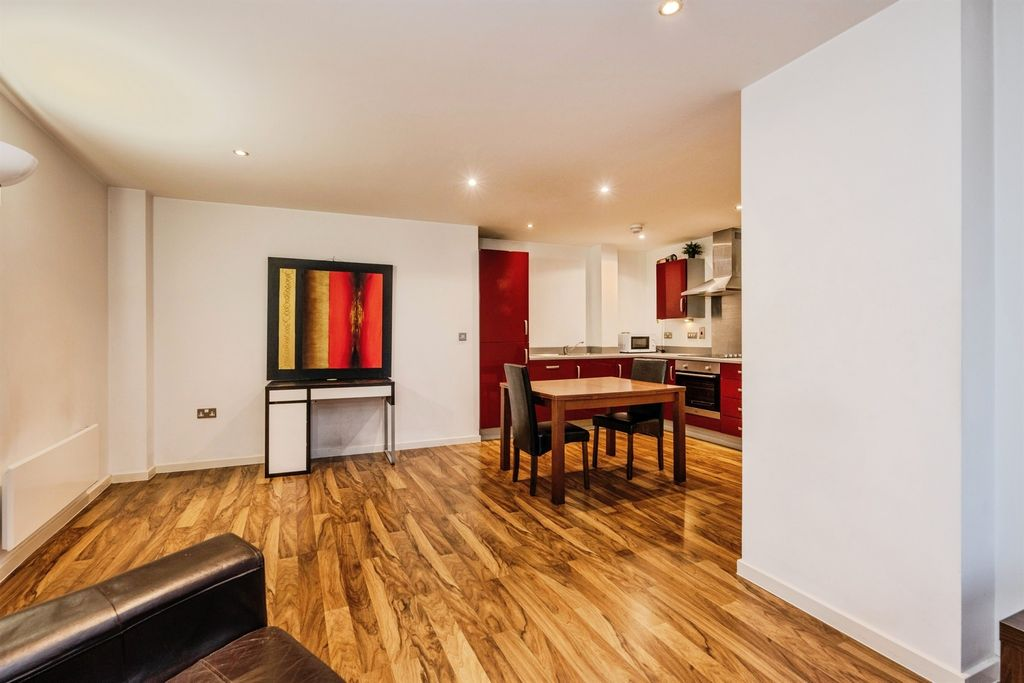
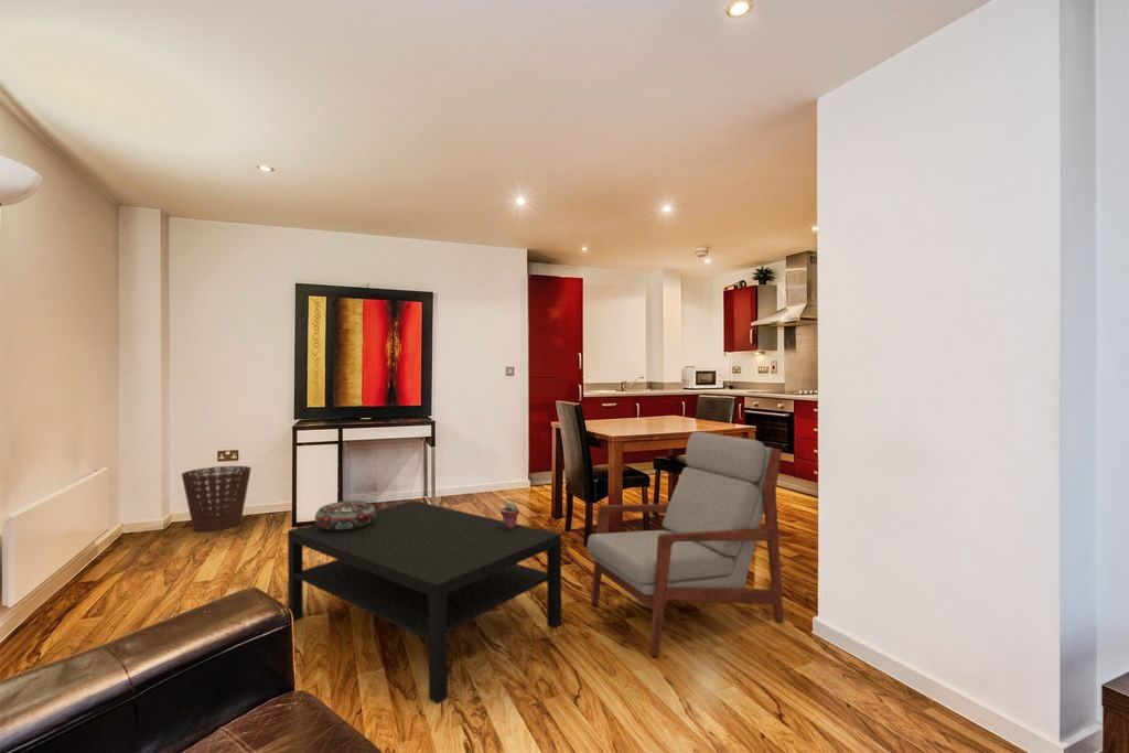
+ potted succulent [499,502,520,528]
+ coffee table [287,499,562,704]
+ decorative bowl [314,499,376,530]
+ armchair [585,431,785,658]
+ basket [181,465,252,533]
